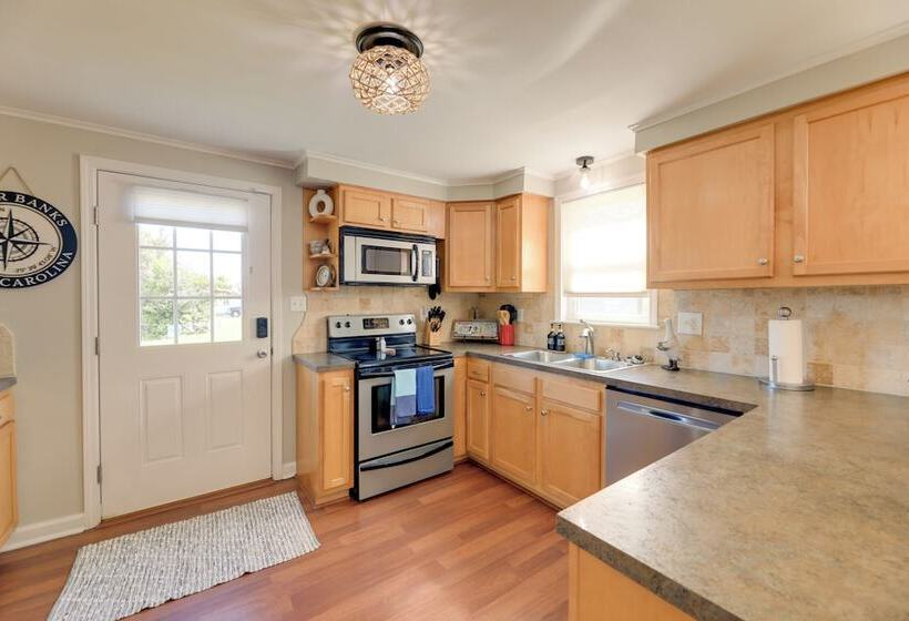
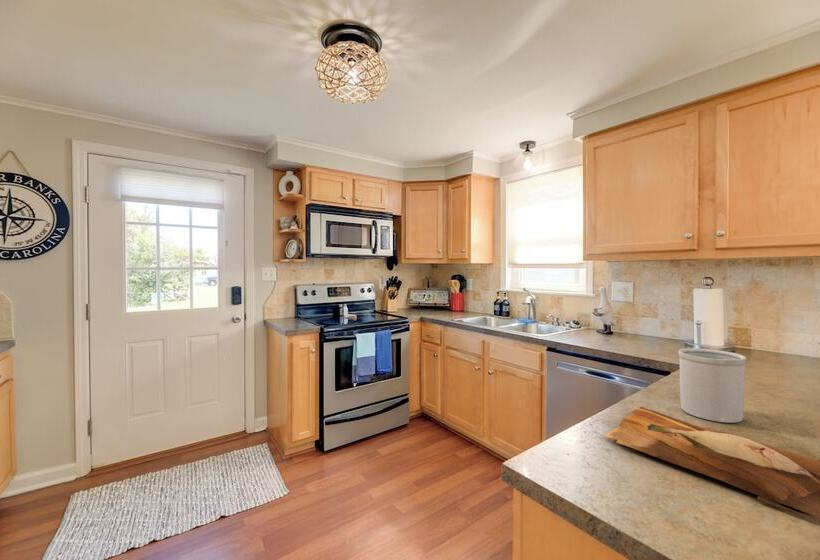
+ cutting board [601,406,820,524]
+ utensil holder [677,347,747,424]
